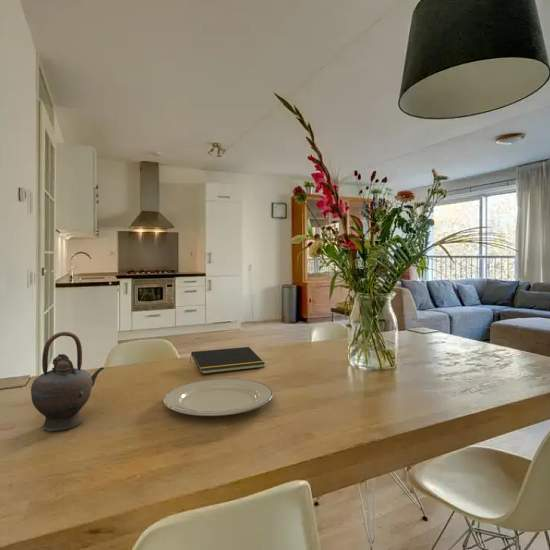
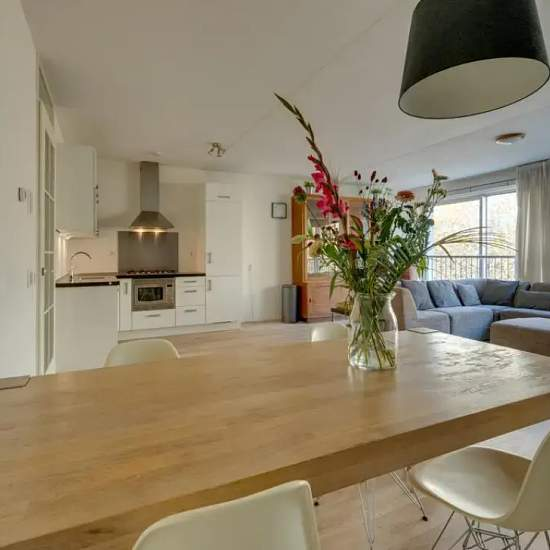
- chinaware [162,378,274,417]
- teapot [30,331,105,432]
- notepad [189,346,266,375]
